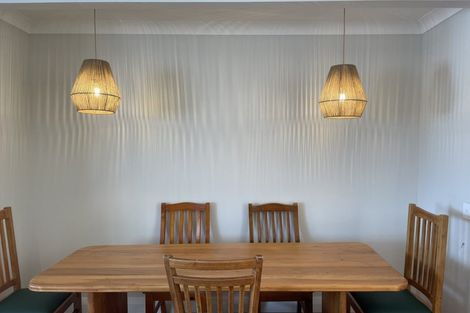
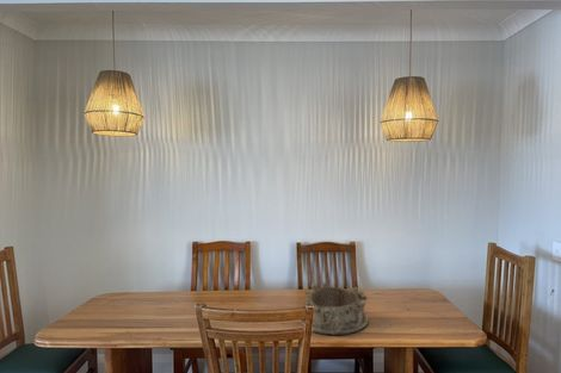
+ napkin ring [302,281,370,337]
